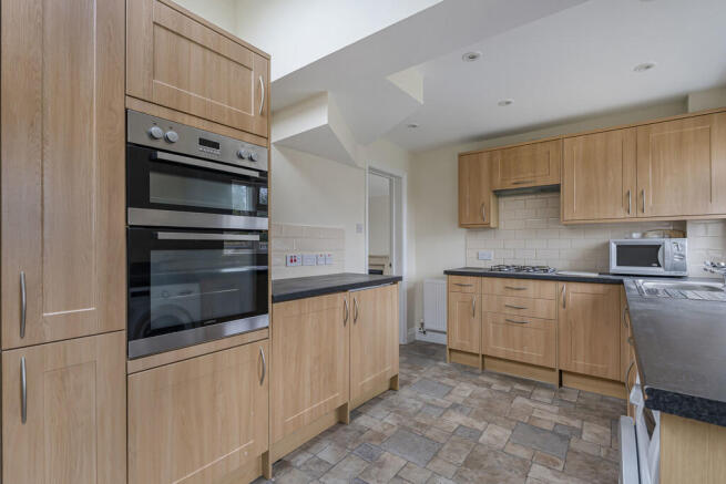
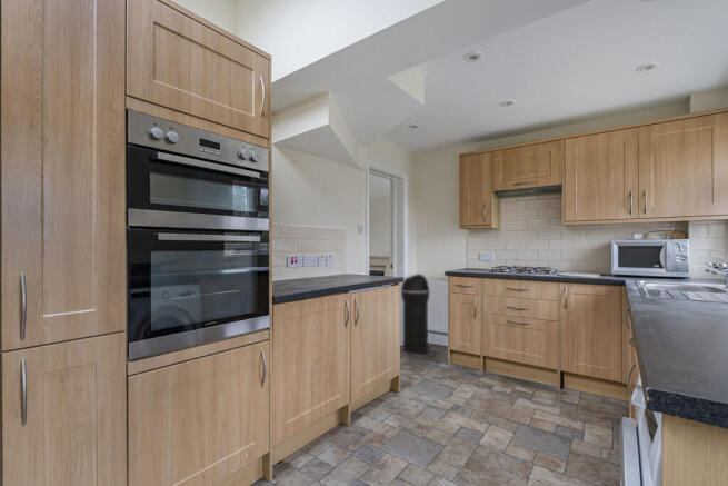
+ trash can [400,272,432,355]
